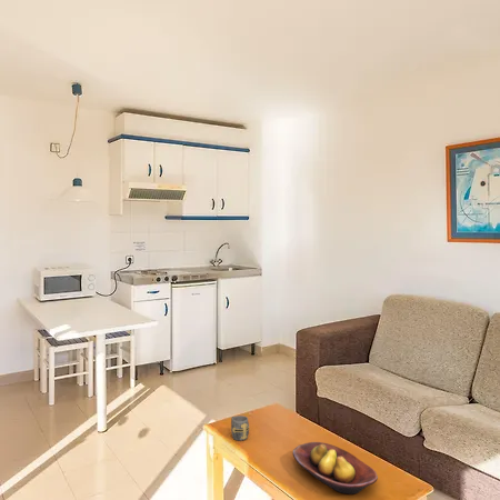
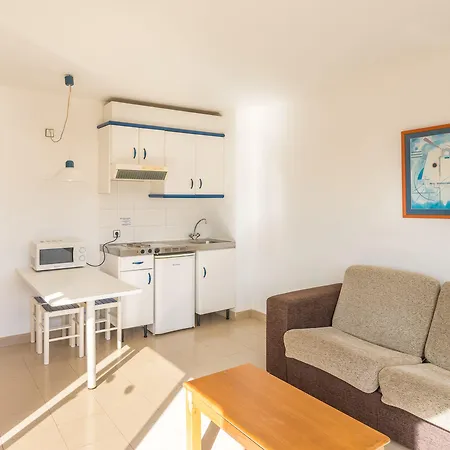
- fruit bowl [292,441,379,496]
- mug [230,414,250,441]
